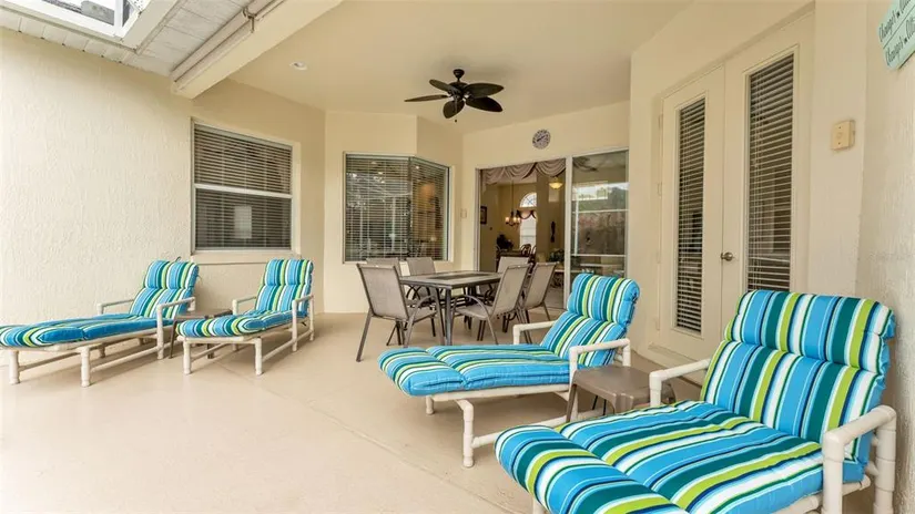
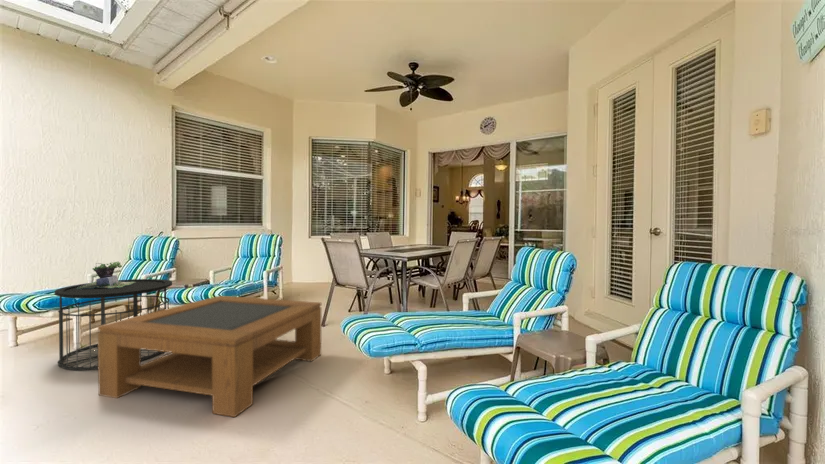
+ coffee table [97,295,322,418]
+ potted plant [77,261,134,289]
+ side table [54,278,173,371]
